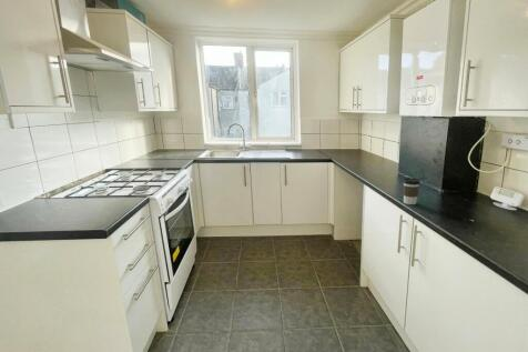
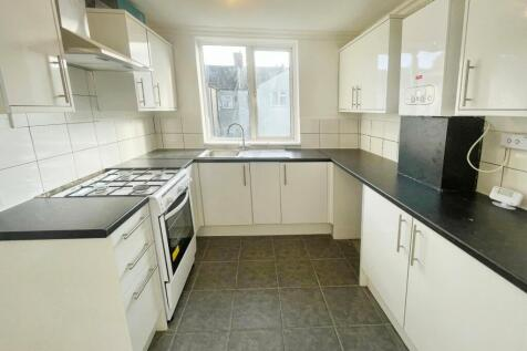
- coffee cup [402,177,422,205]
